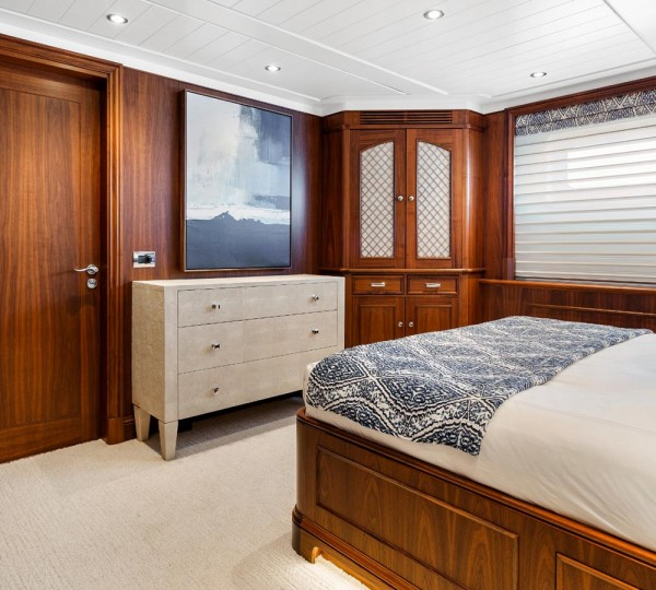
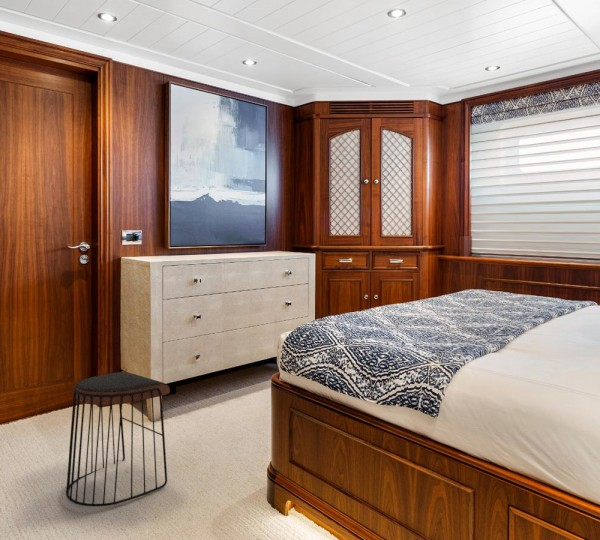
+ stool [65,371,171,507]
